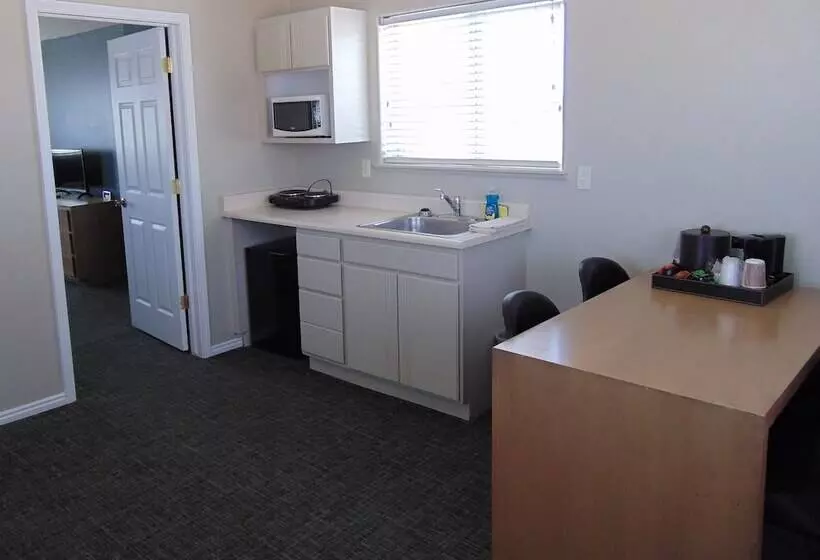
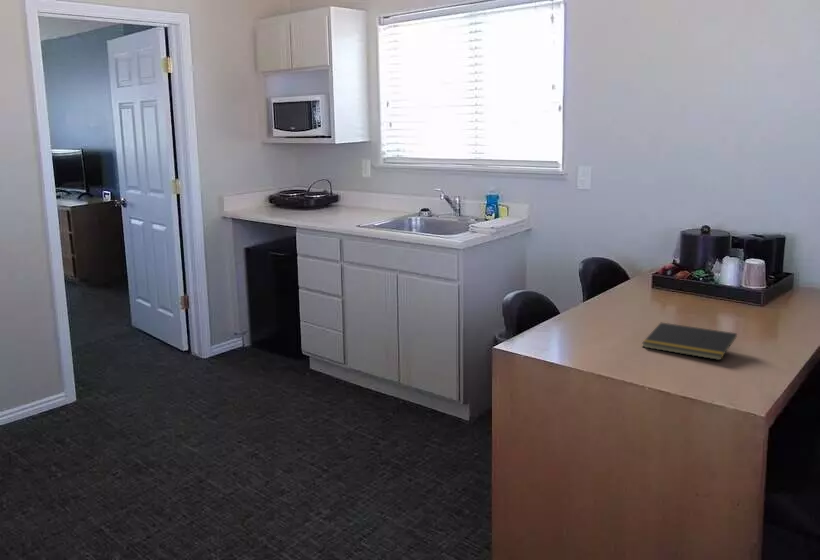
+ notepad [641,322,738,361]
